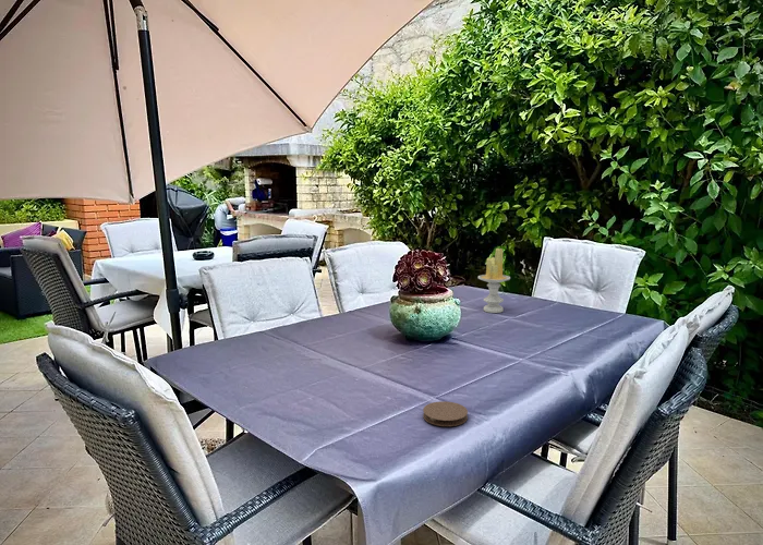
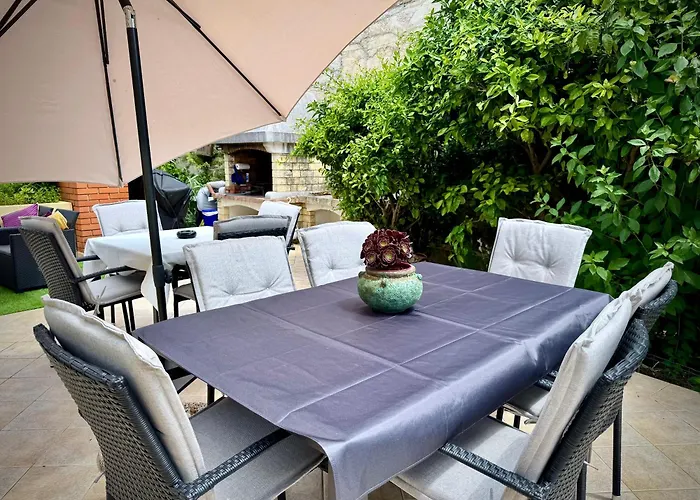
- candle [476,247,511,314]
- coaster [422,400,469,427]
